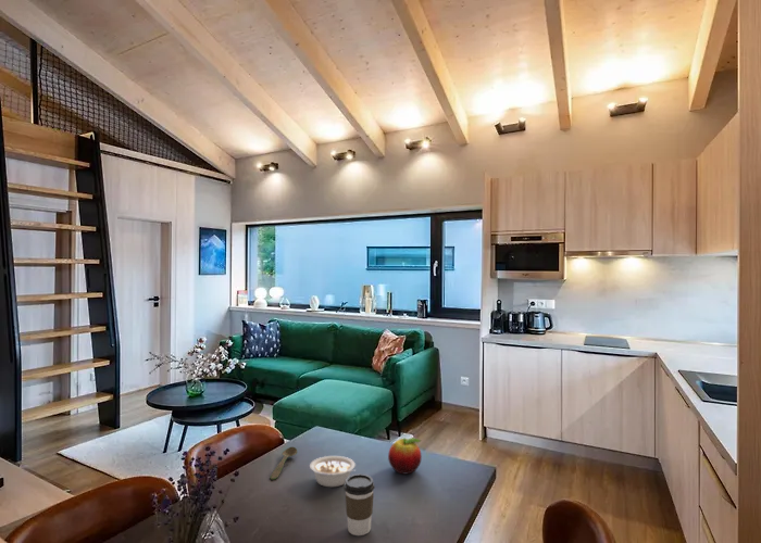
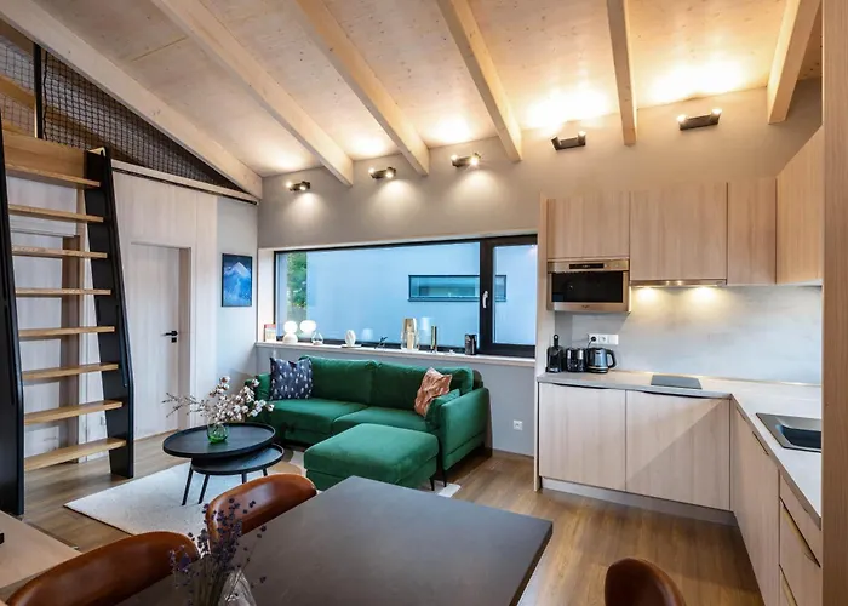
- fruit [387,437,423,475]
- coffee cup [344,472,376,536]
- legume [309,455,357,488]
- spoon [270,446,298,481]
